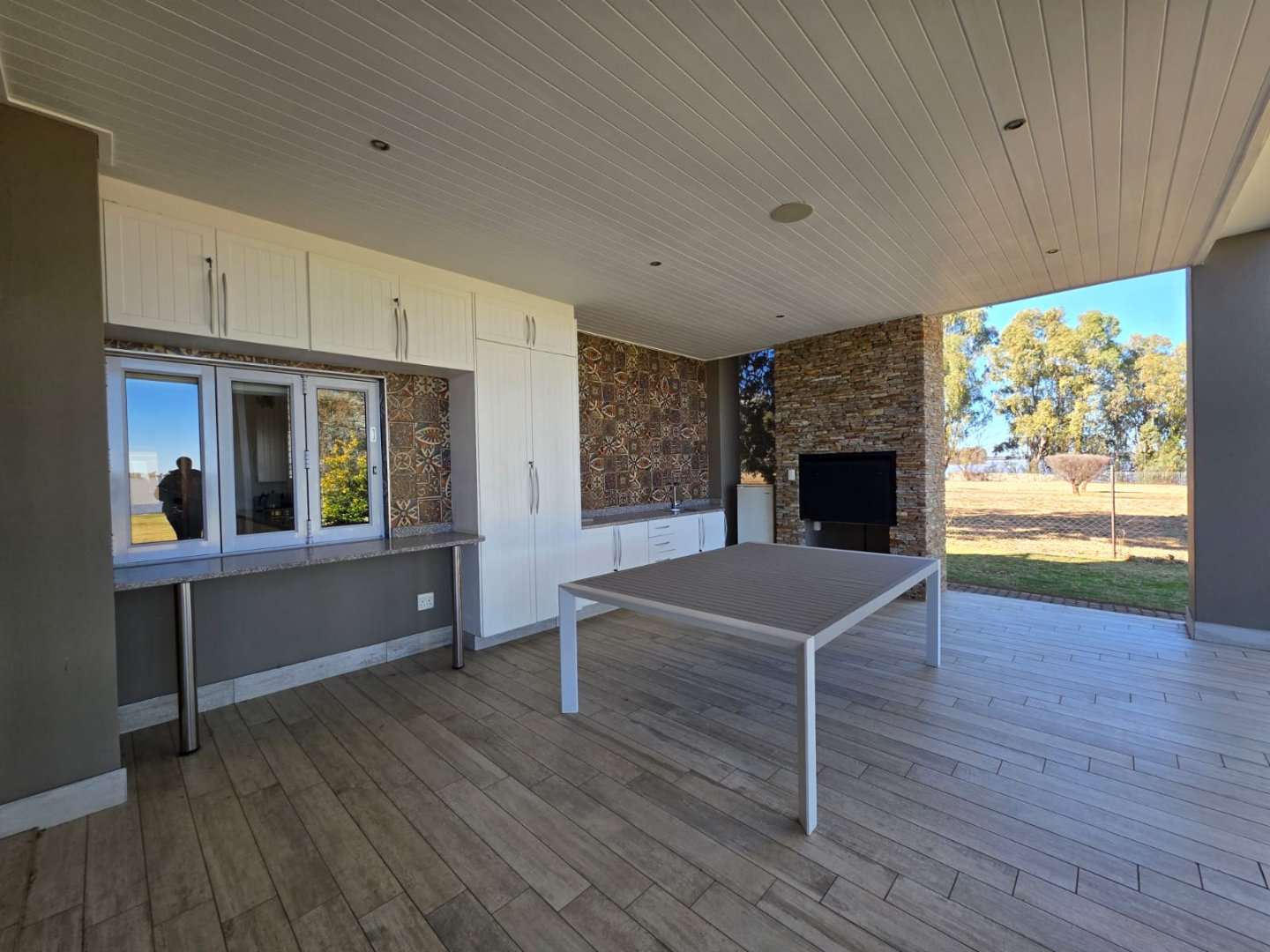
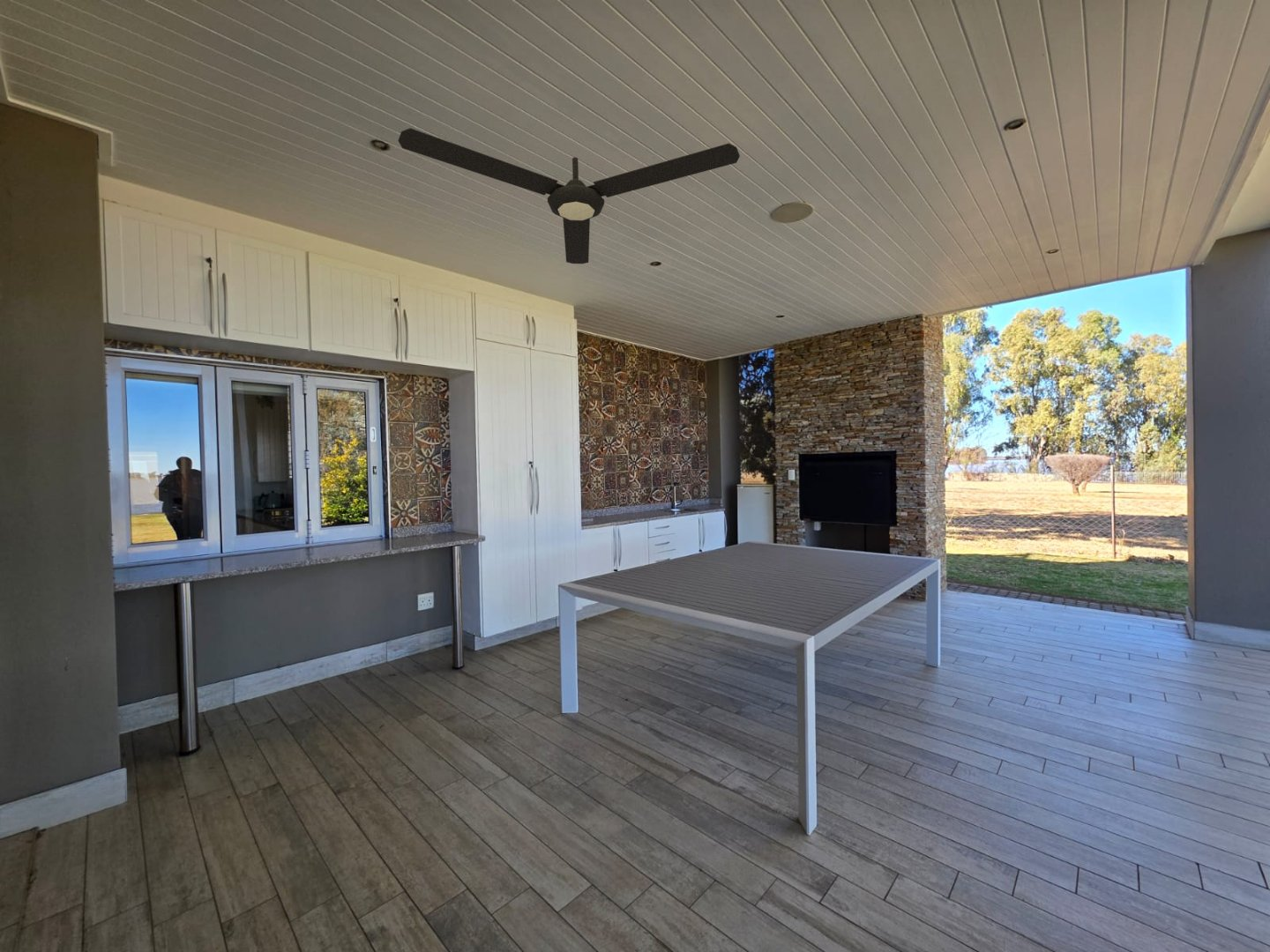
+ ceiling fan [397,127,741,264]
